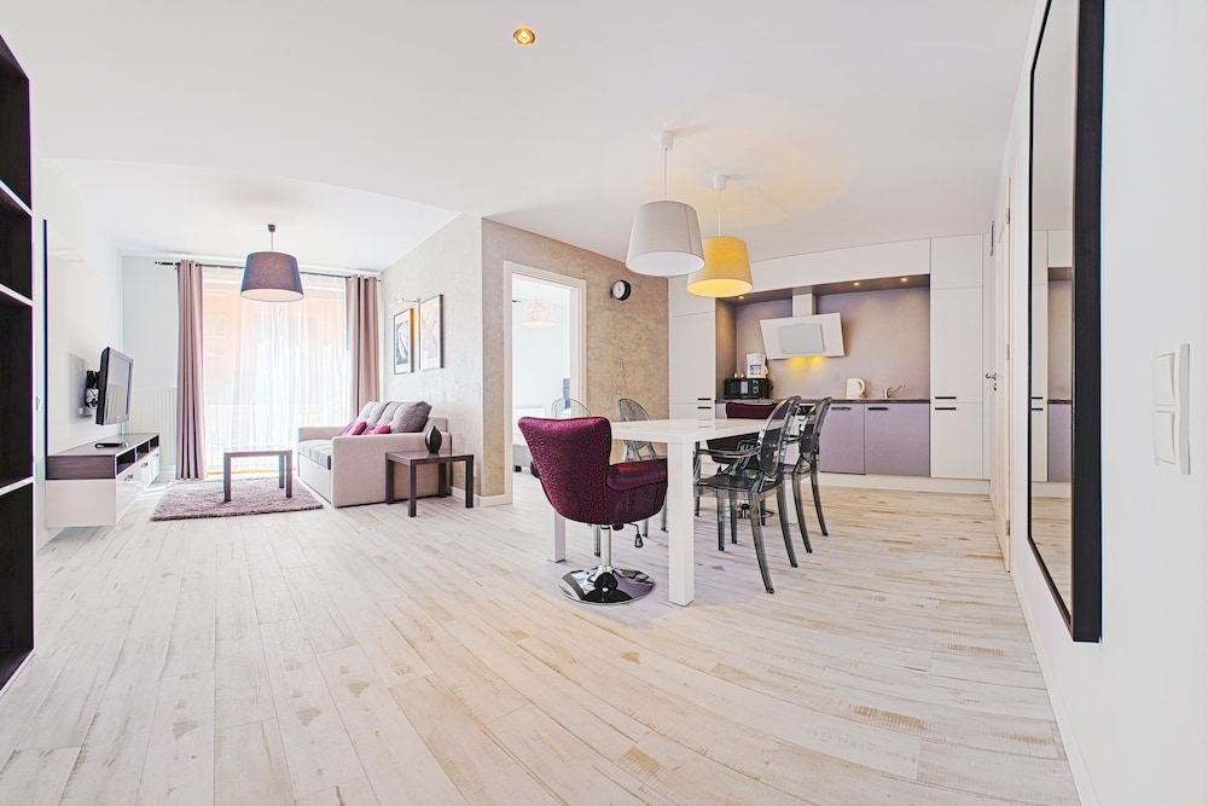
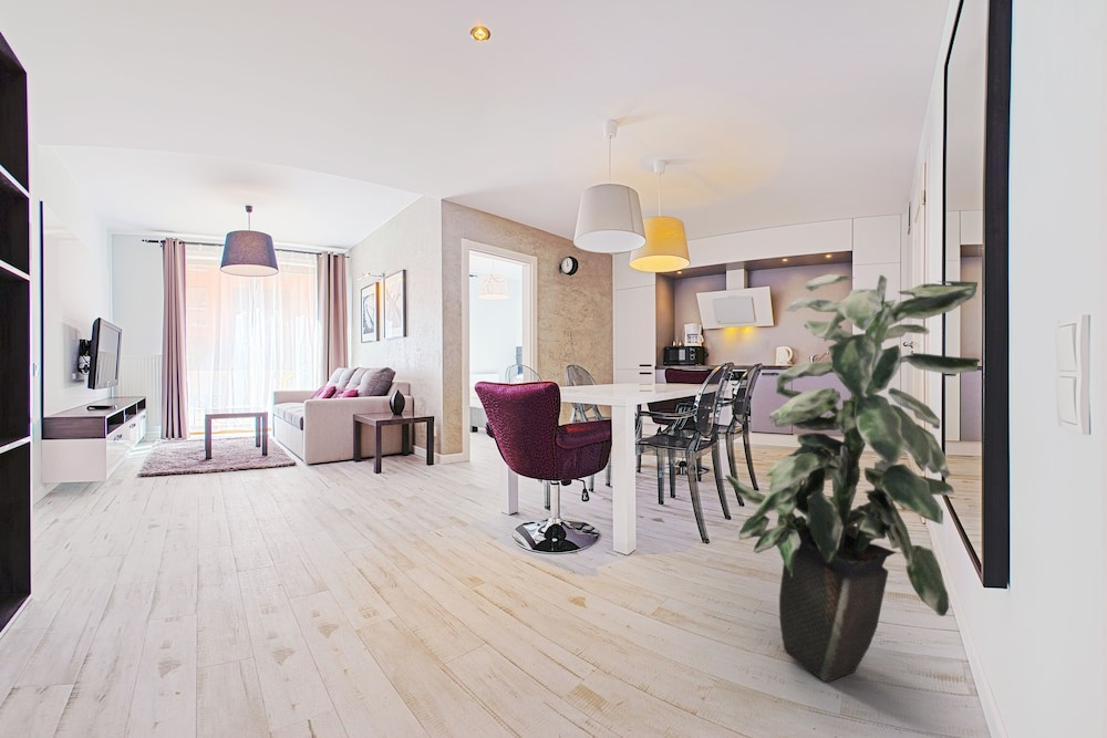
+ indoor plant [724,273,981,683]
